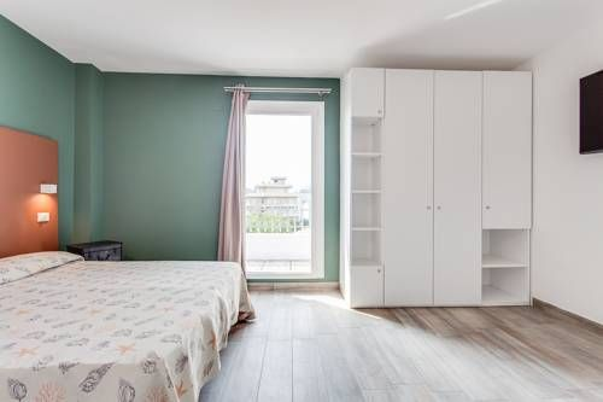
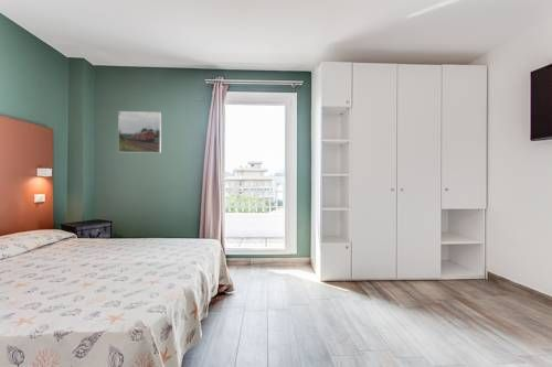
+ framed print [117,110,162,154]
